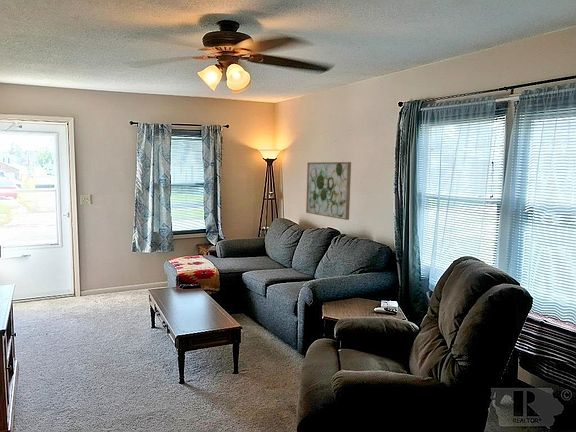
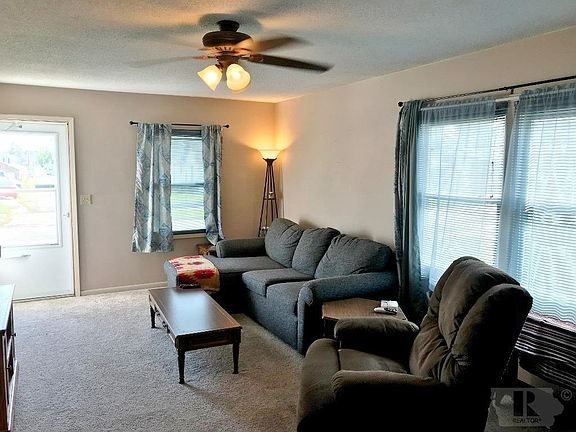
- wall art [305,161,352,221]
